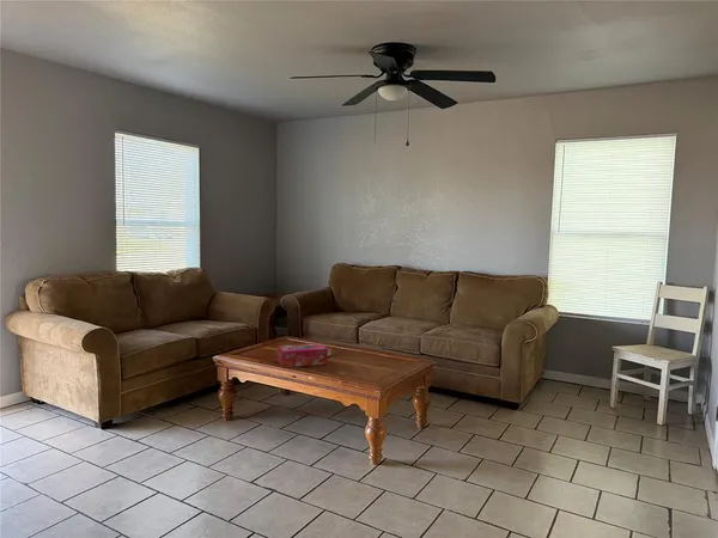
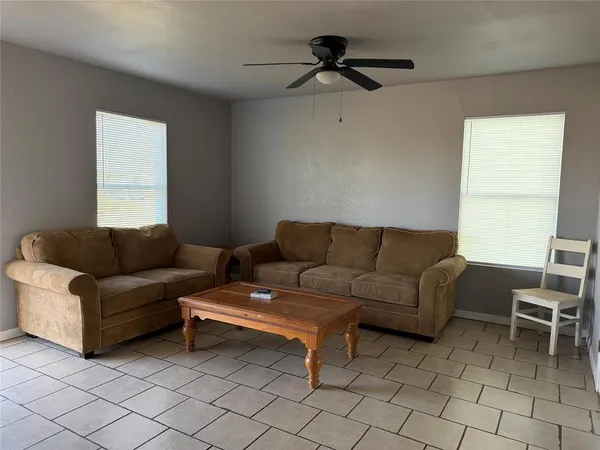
- tissue box [276,342,329,368]
